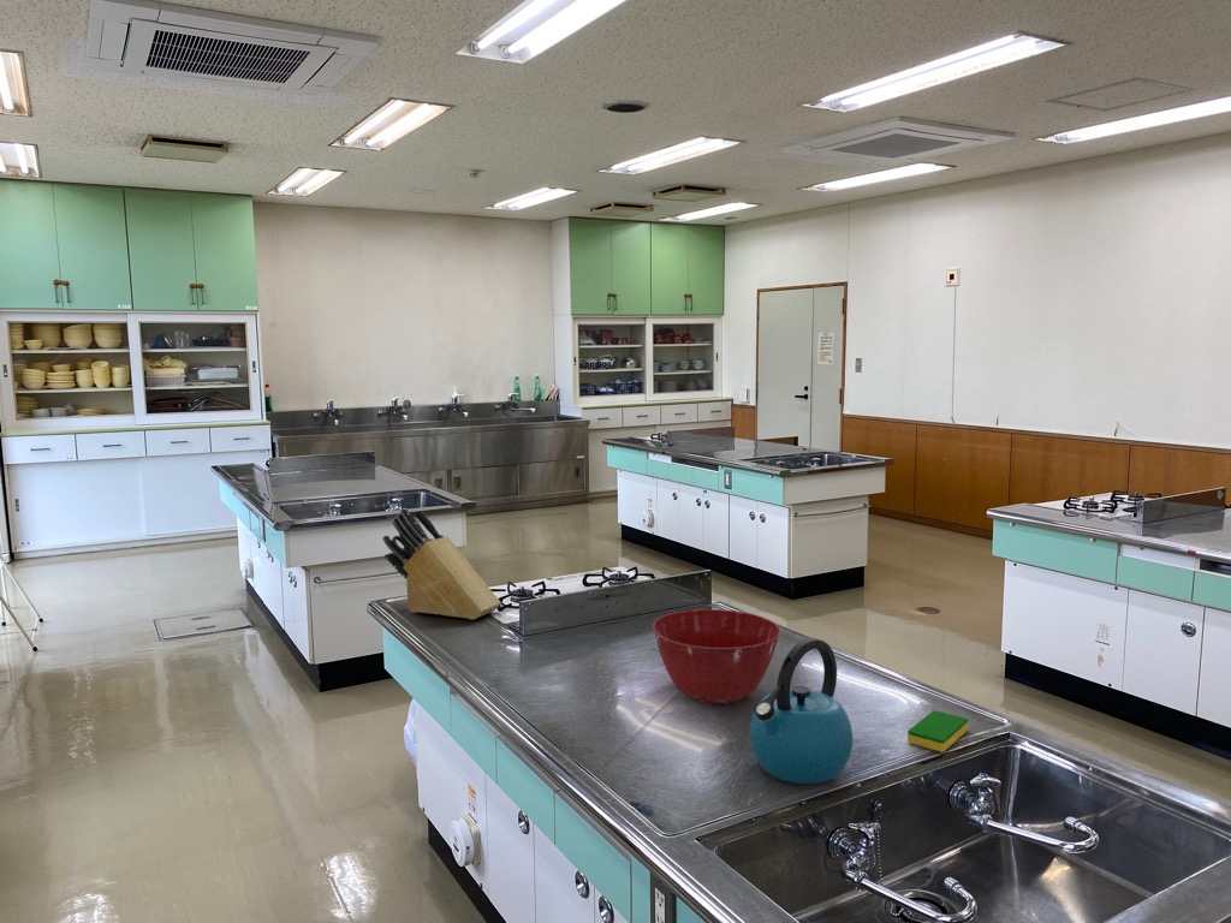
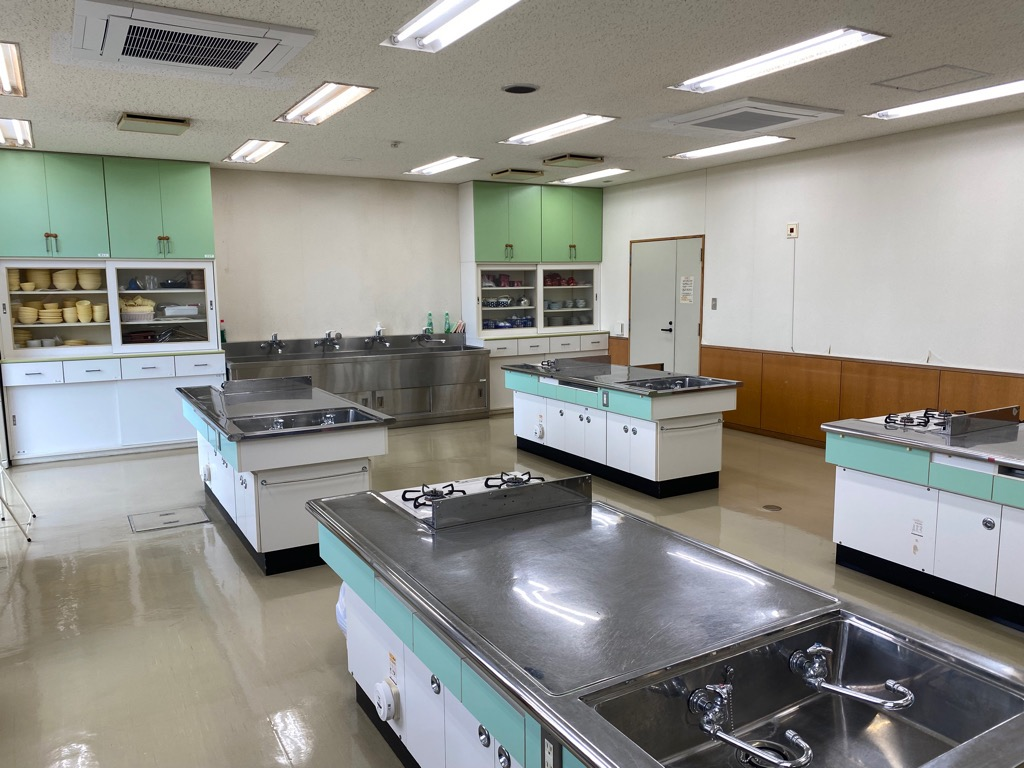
- dish sponge [906,709,970,754]
- kettle [748,637,854,785]
- mixing bowl [652,608,781,705]
- knife block [382,507,502,620]
